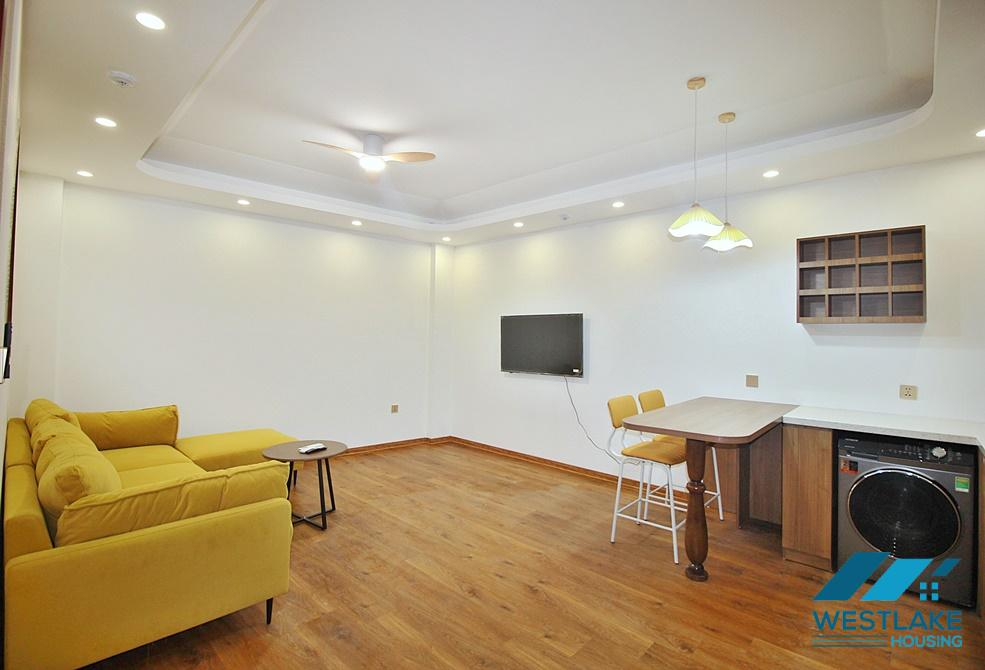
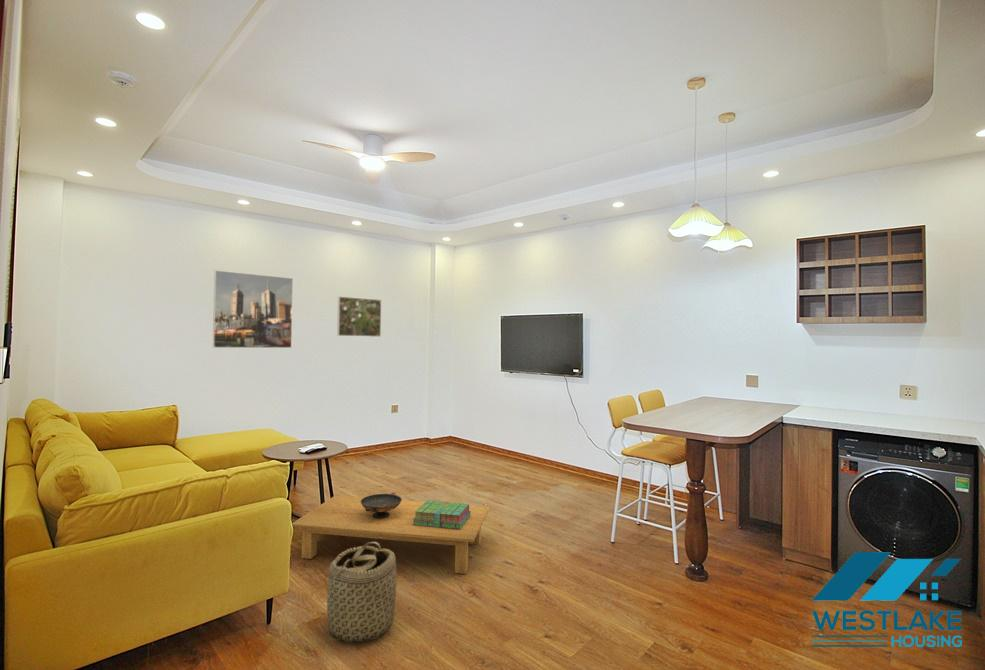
+ decorative bowl [361,491,403,519]
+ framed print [212,269,294,349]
+ stack of books [413,500,470,529]
+ basket [319,541,397,643]
+ coffee table [291,494,491,575]
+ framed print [336,295,382,338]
